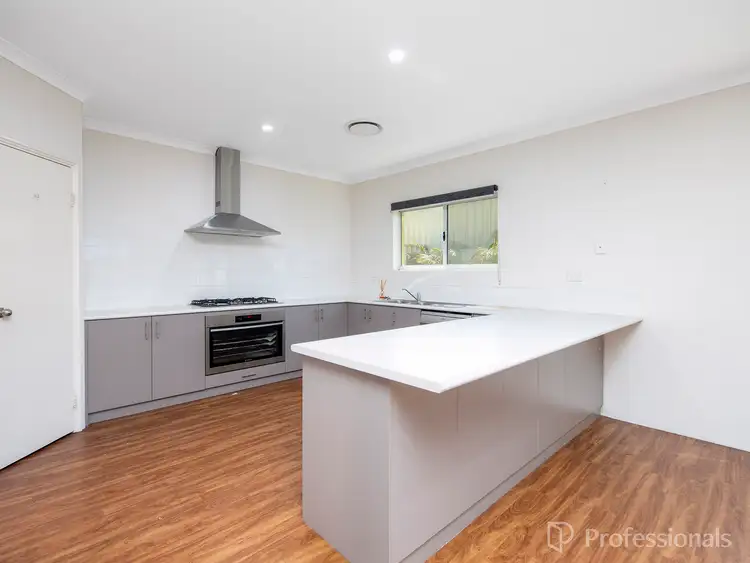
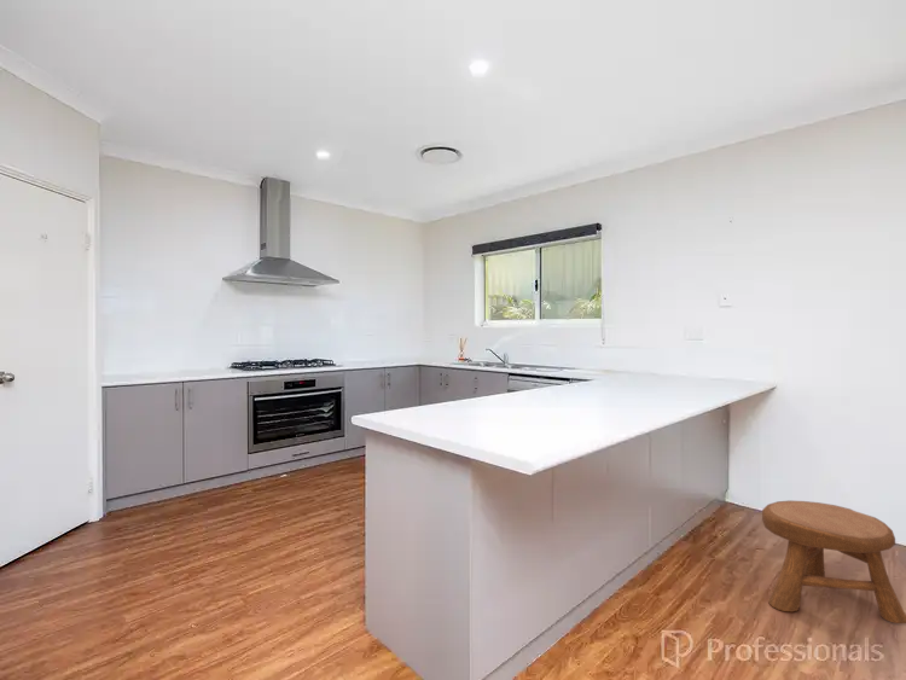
+ stool [761,499,906,624]
